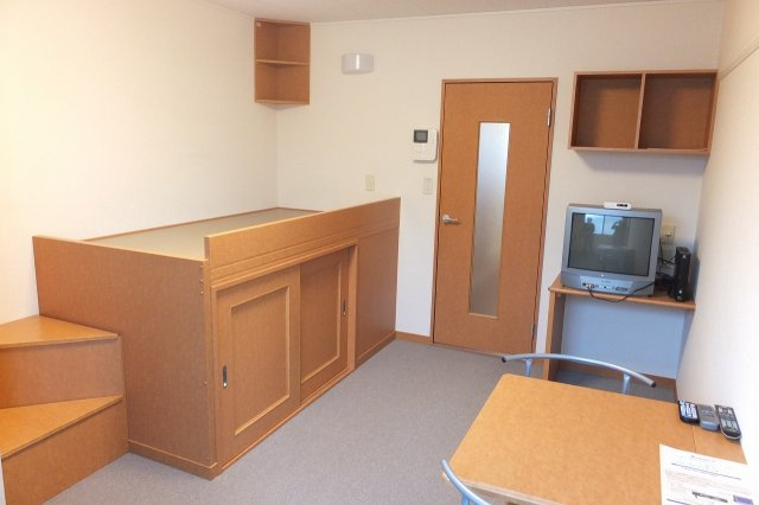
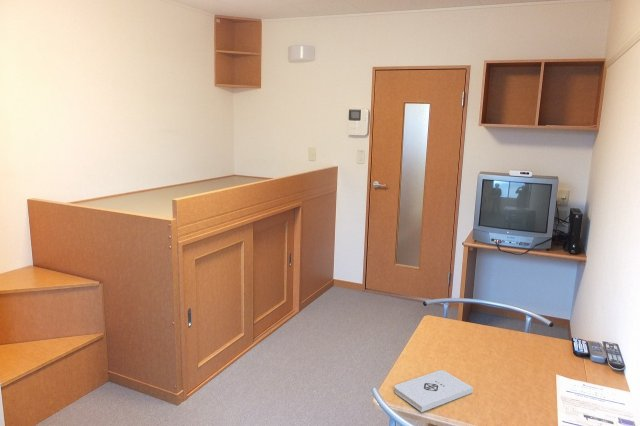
+ notepad [393,369,474,413]
